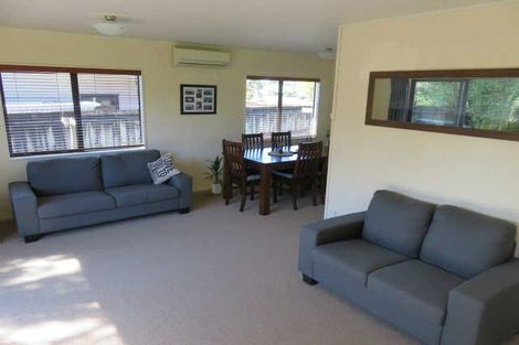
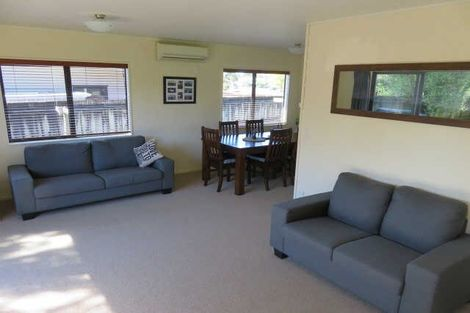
- indoor plant [200,154,224,195]
